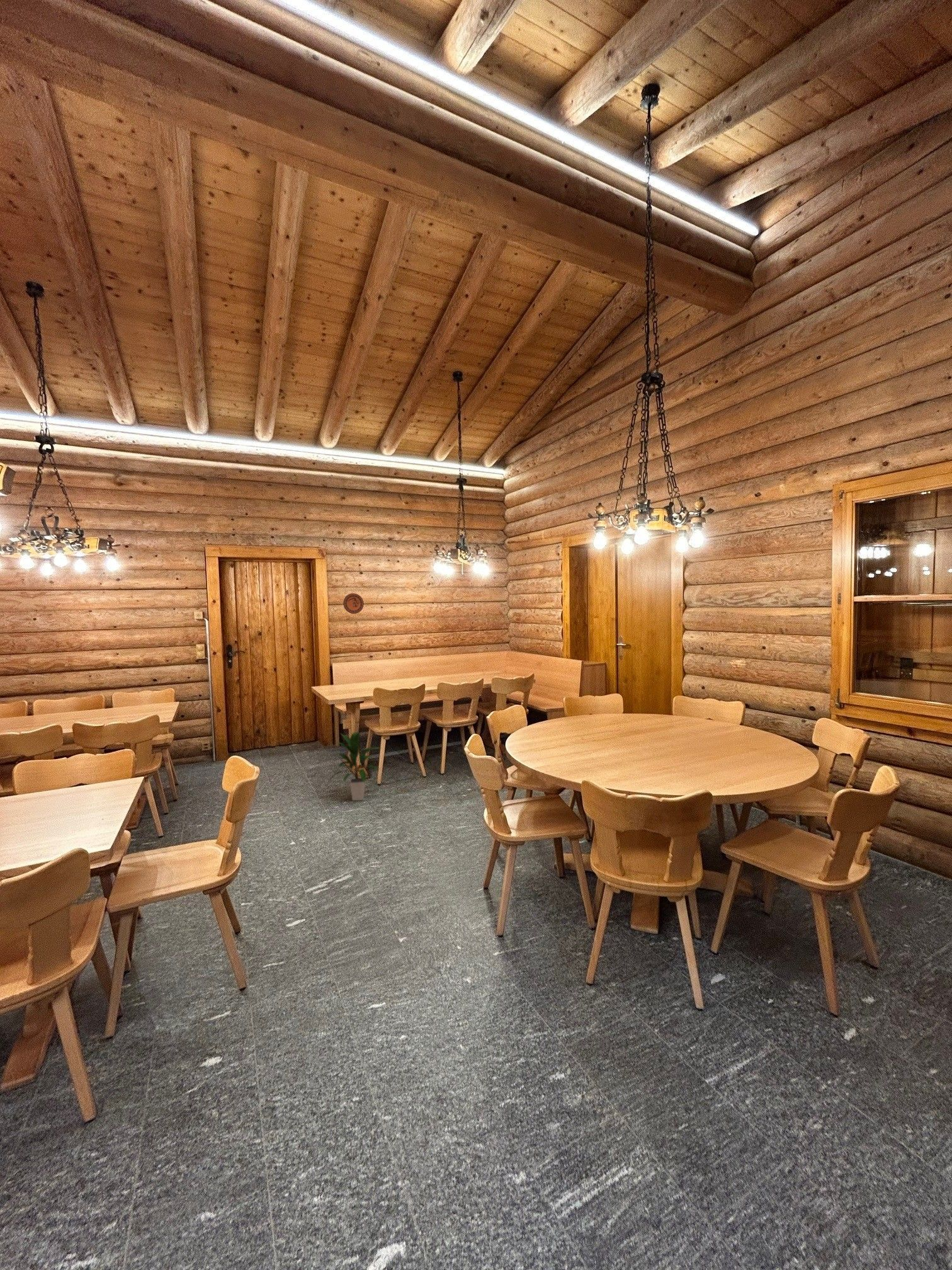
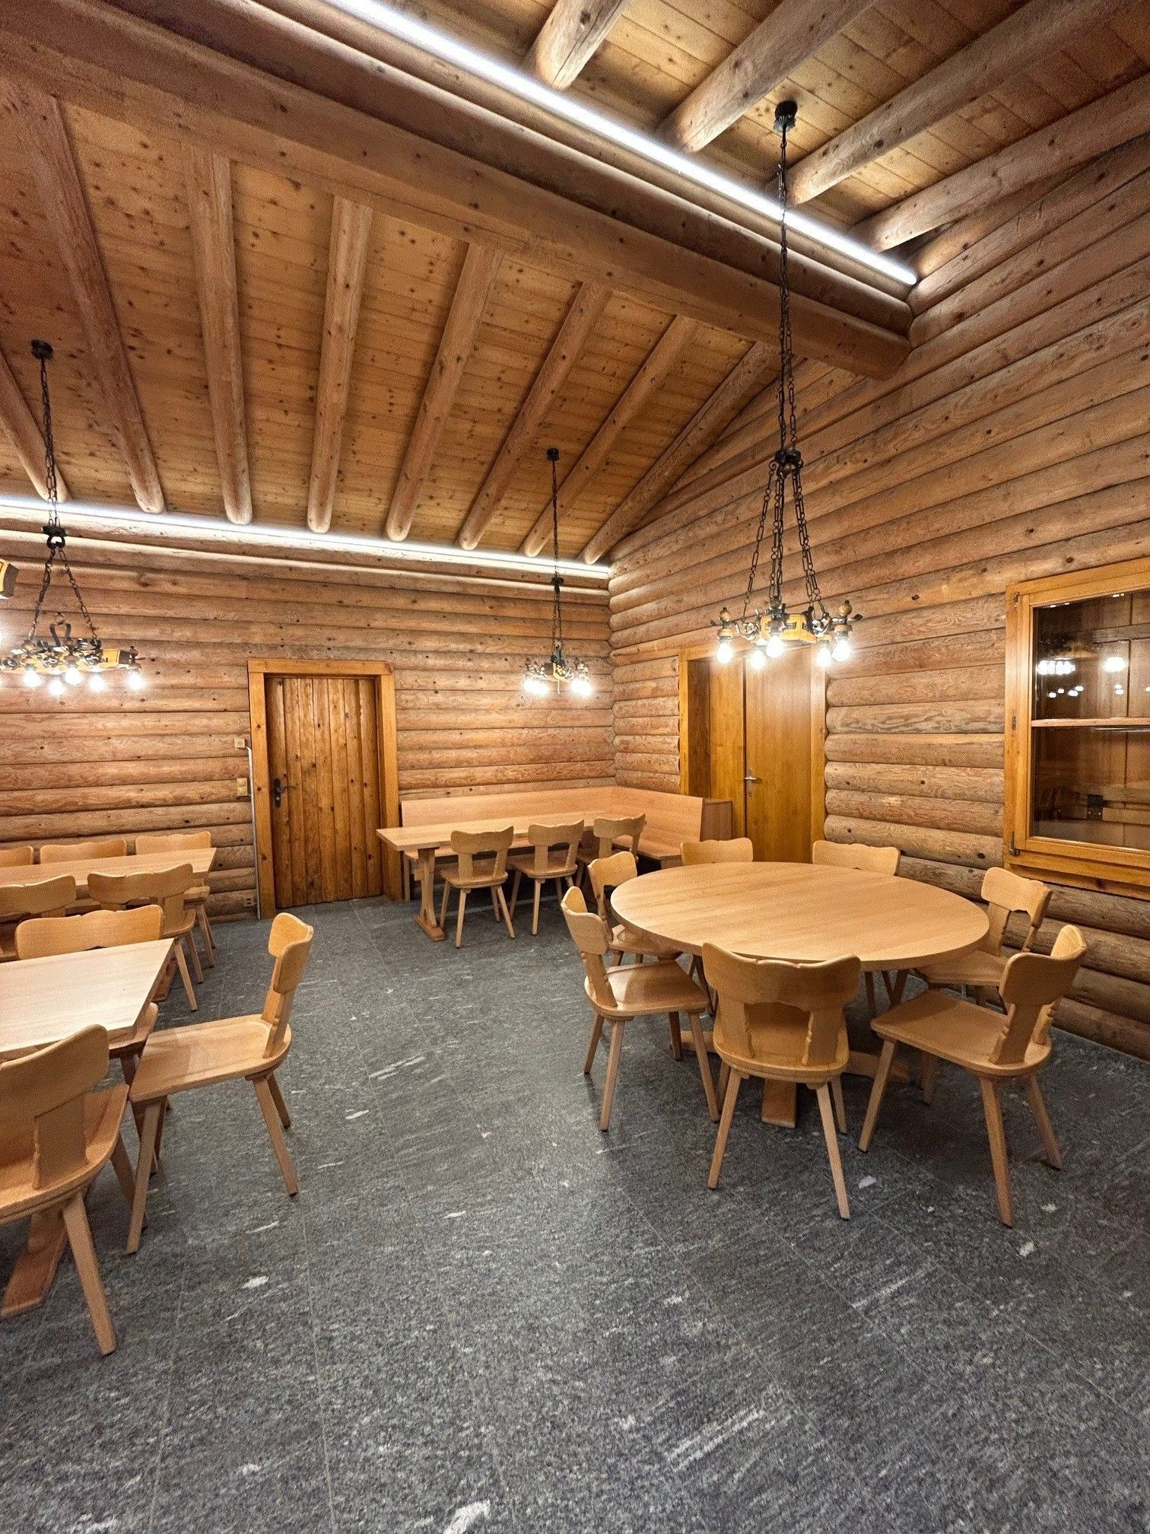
- decorative plate [343,593,365,614]
- indoor plant [327,731,382,801]
